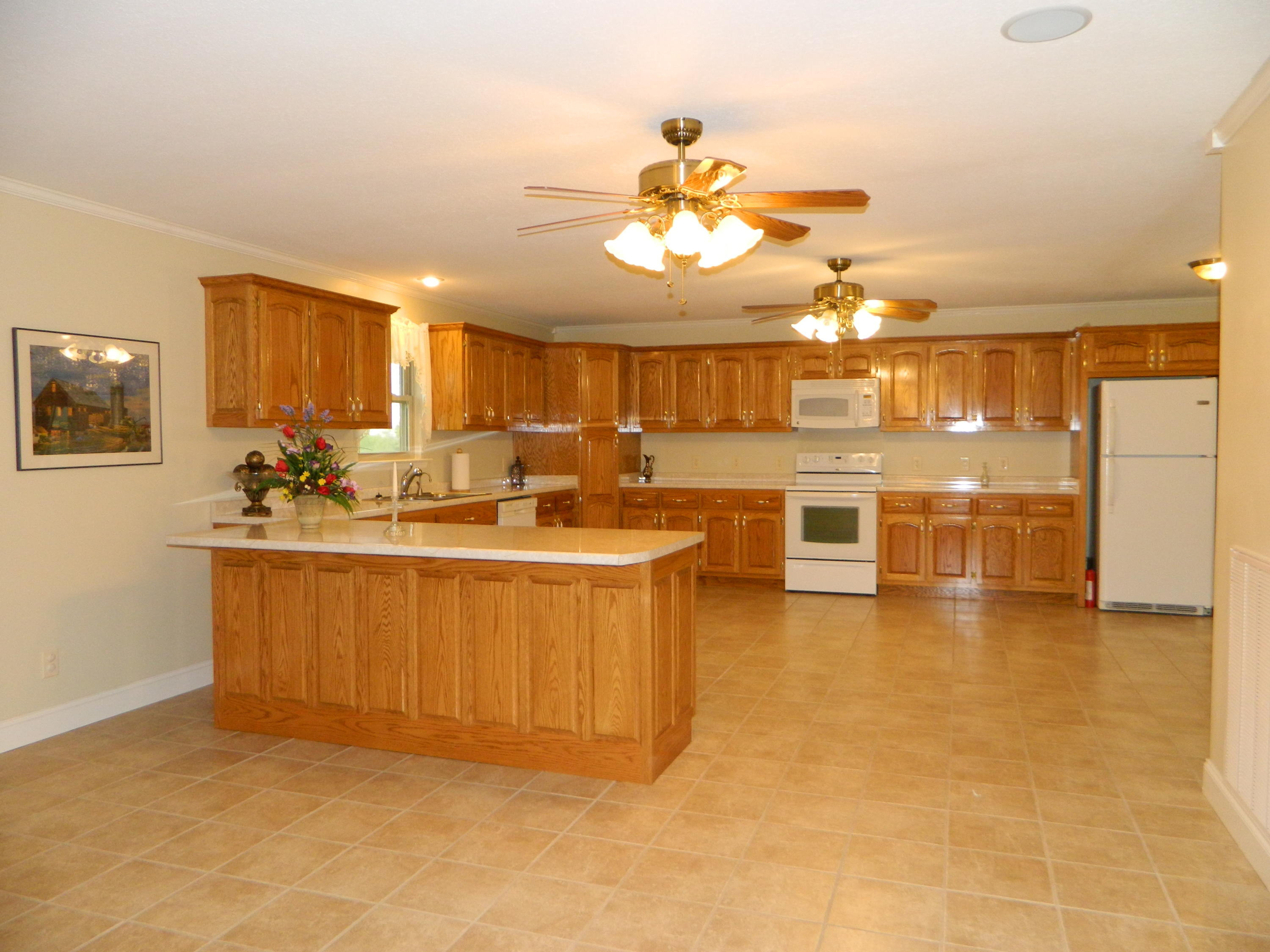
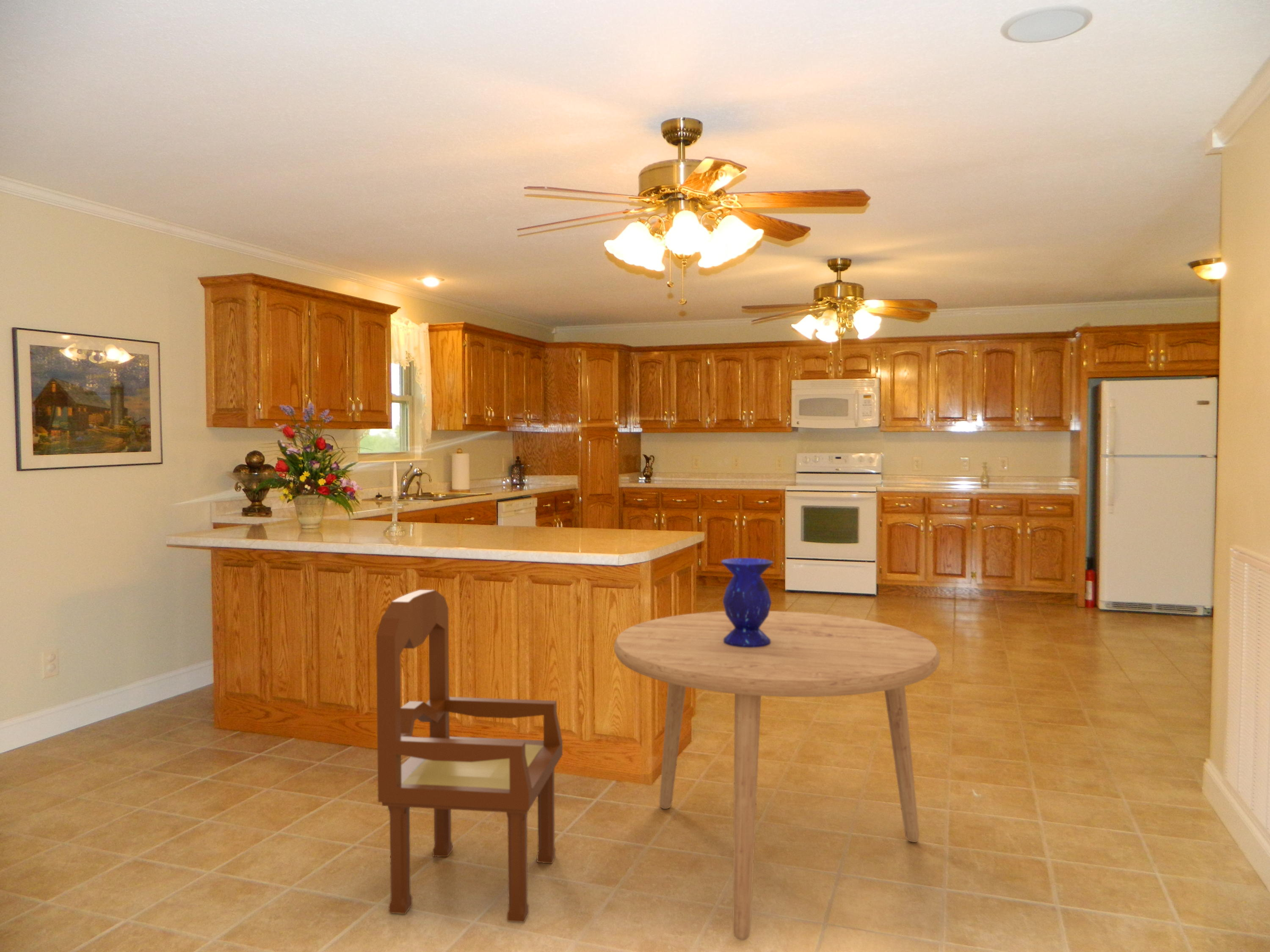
+ dining table [613,611,941,941]
+ vase [721,558,773,647]
+ dining chair [376,589,563,923]
